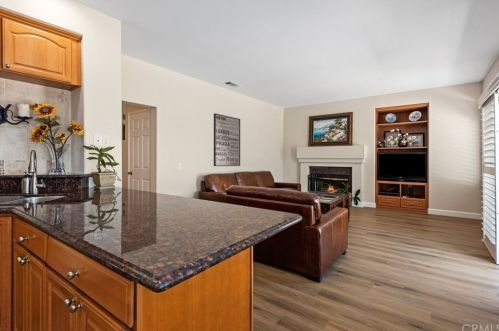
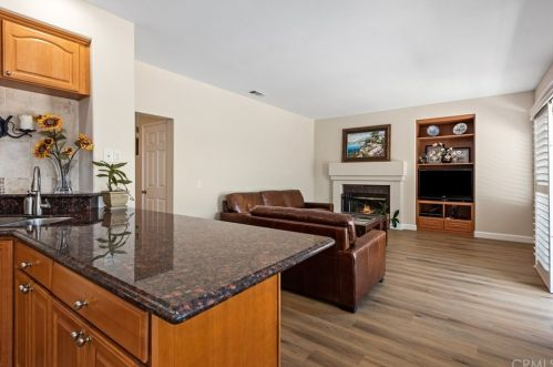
- wall art [213,112,241,167]
